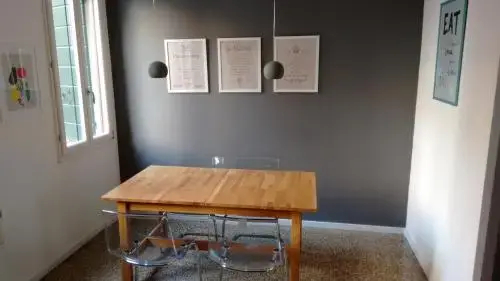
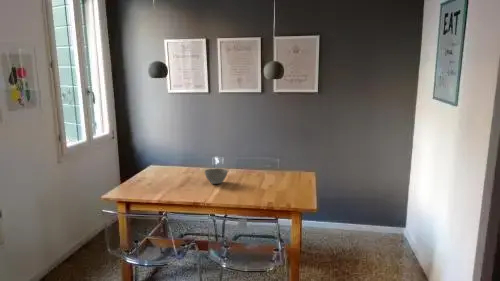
+ bowl [204,167,229,185]
